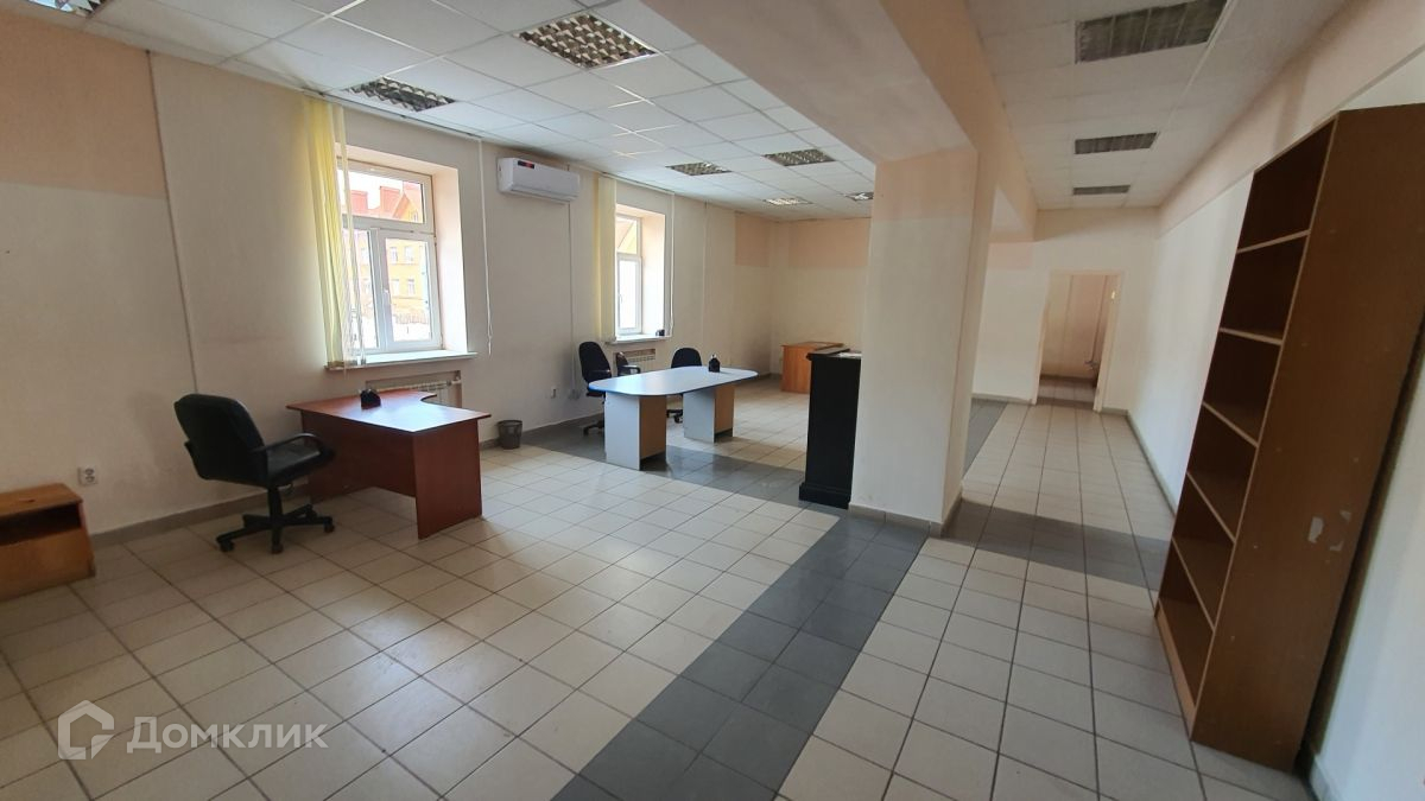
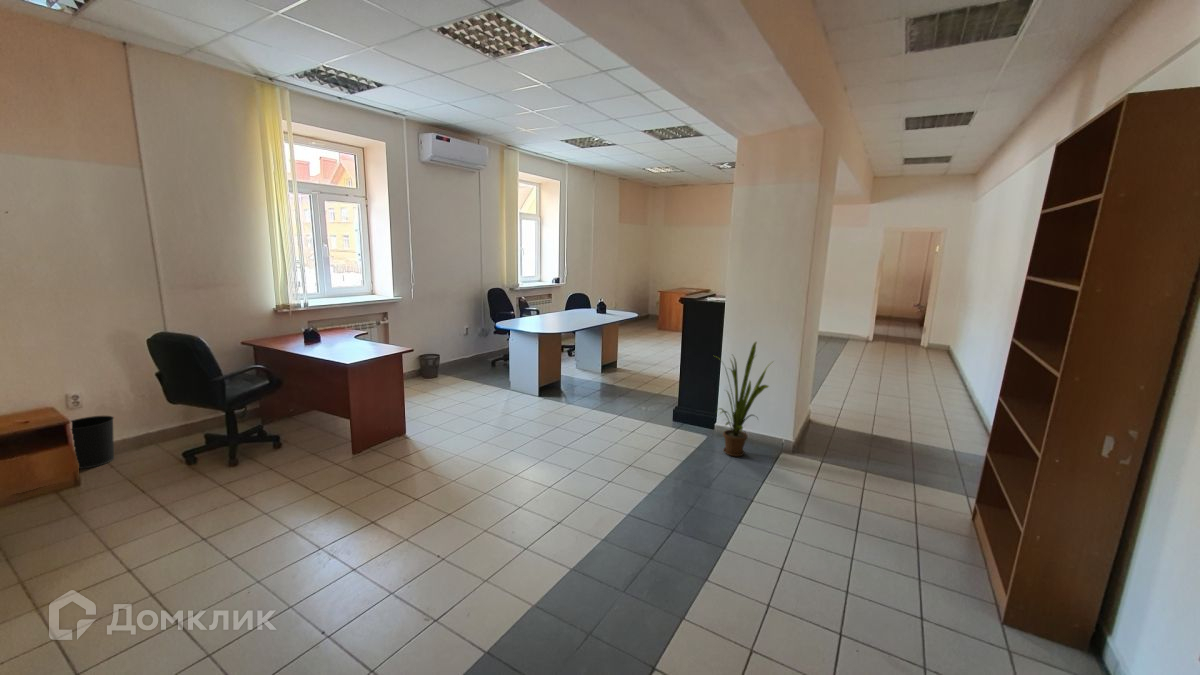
+ wastebasket [70,415,115,470]
+ house plant [714,341,775,458]
